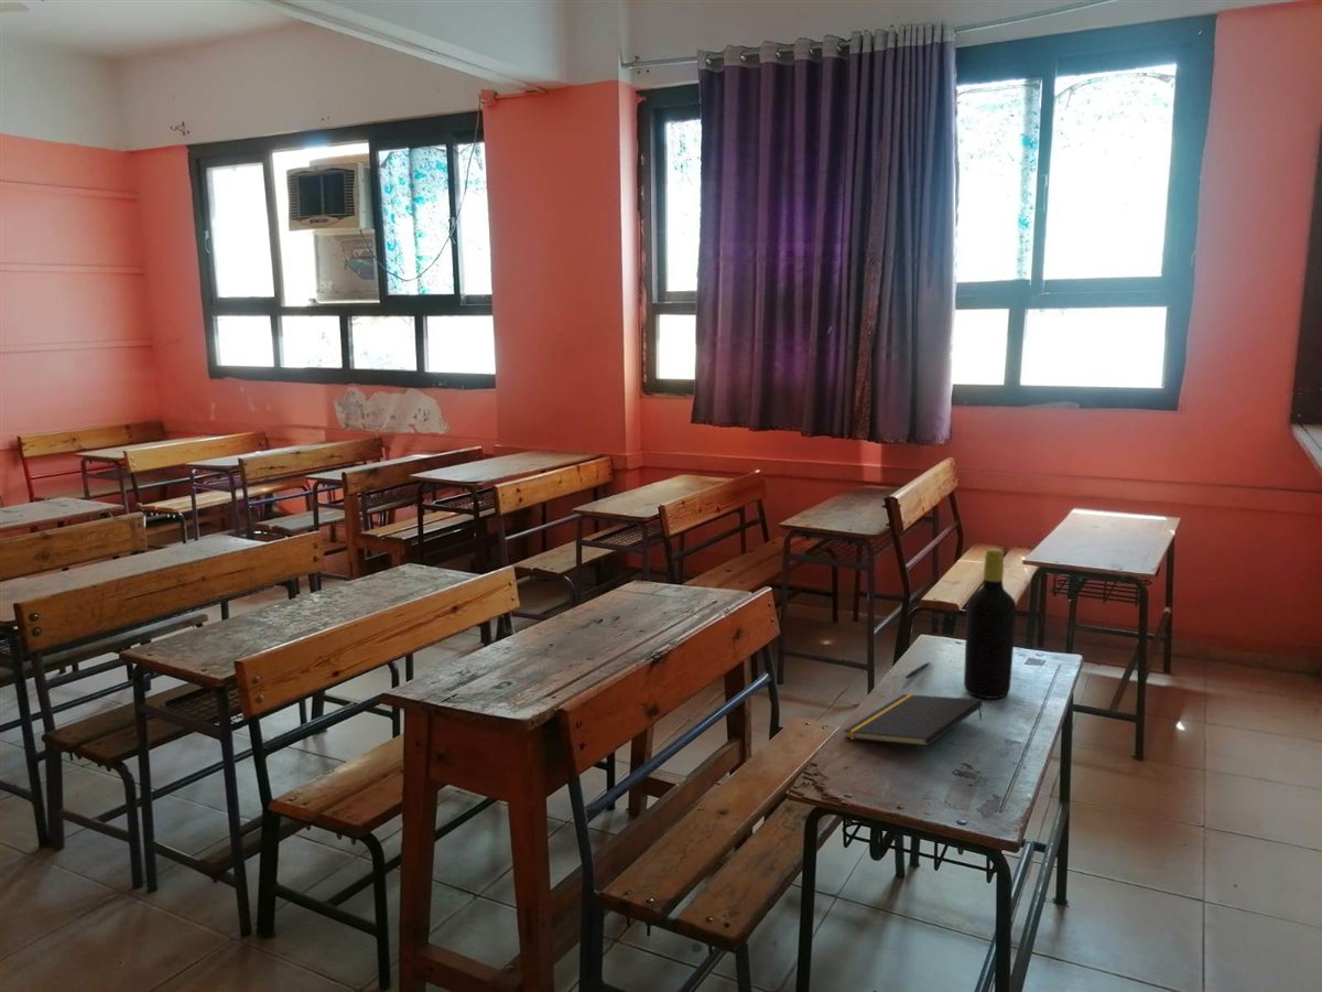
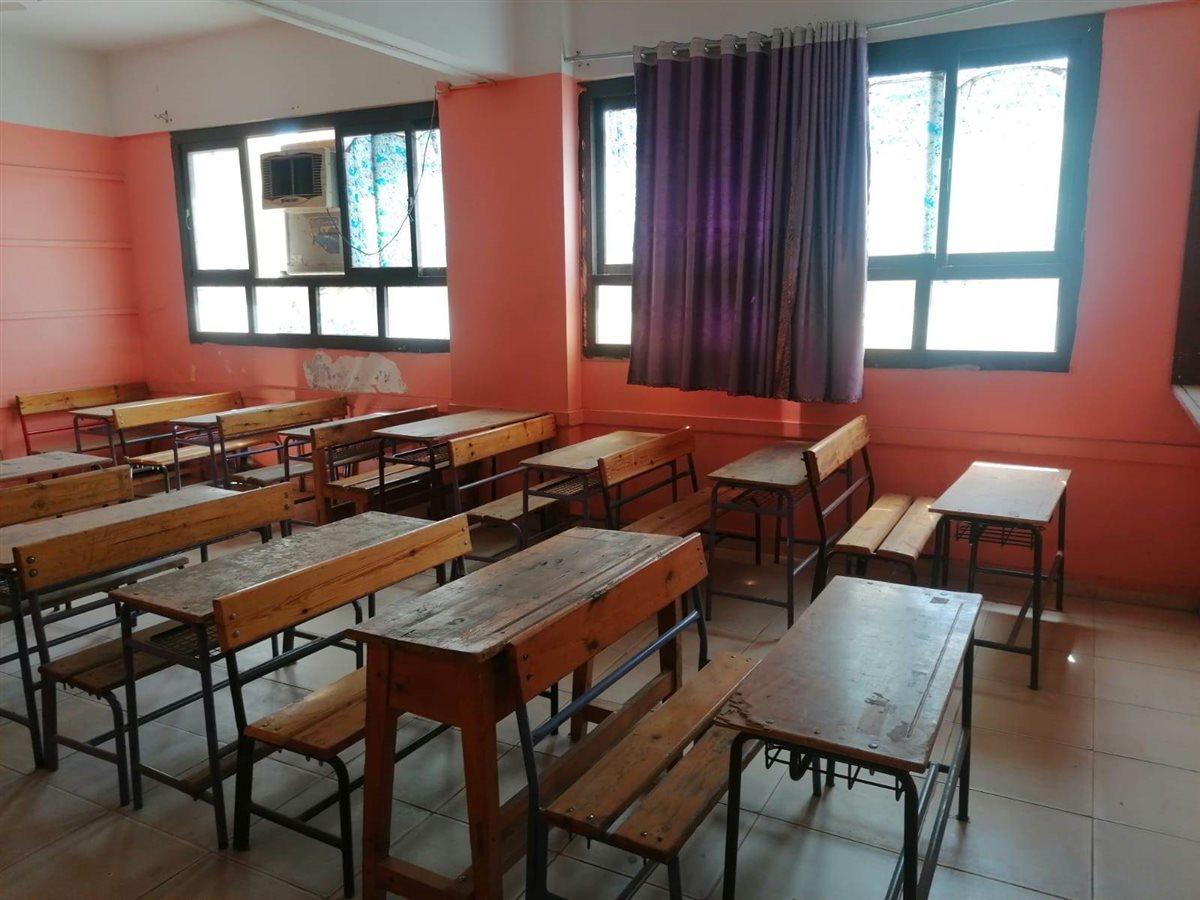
- notepad [843,693,984,747]
- pen [904,660,932,680]
- bottle [963,548,1018,700]
